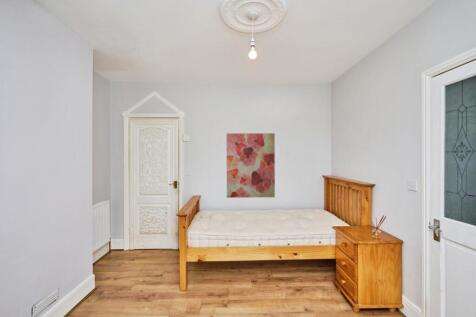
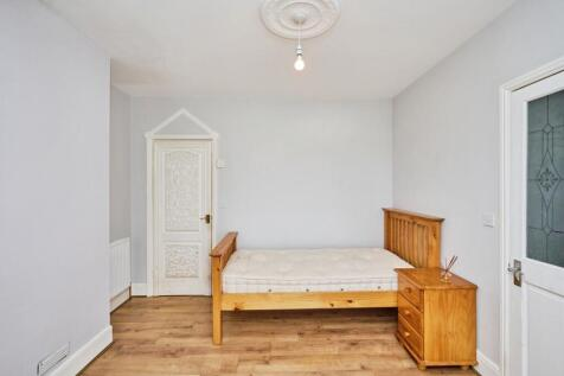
- wall art [226,132,276,199]
